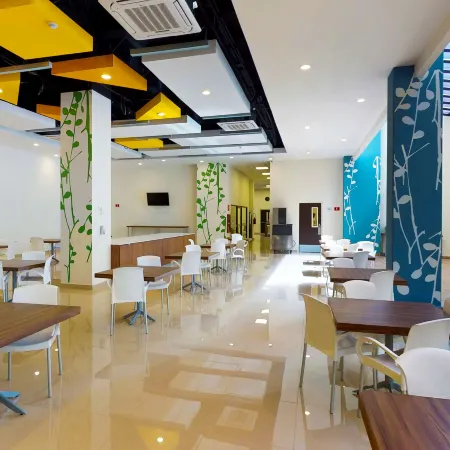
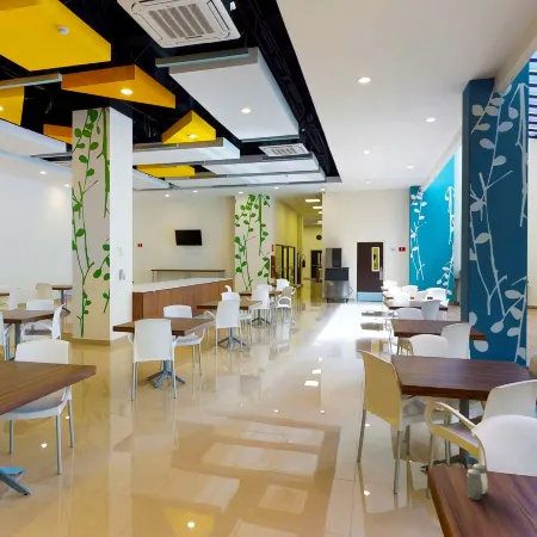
+ salt and pepper shaker [464,463,489,501]
